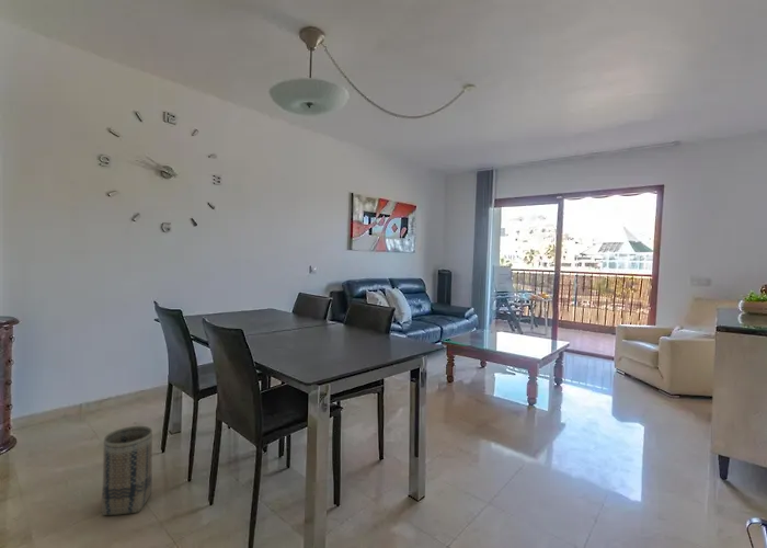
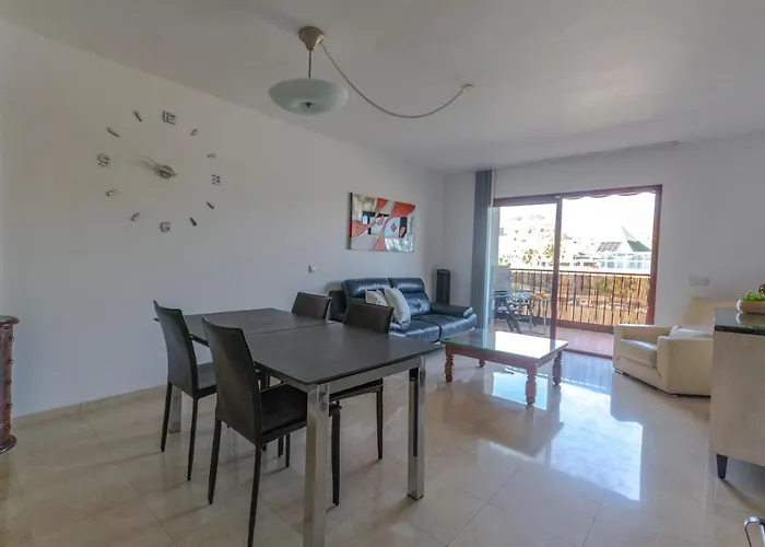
- basket [101,425,153,516]
